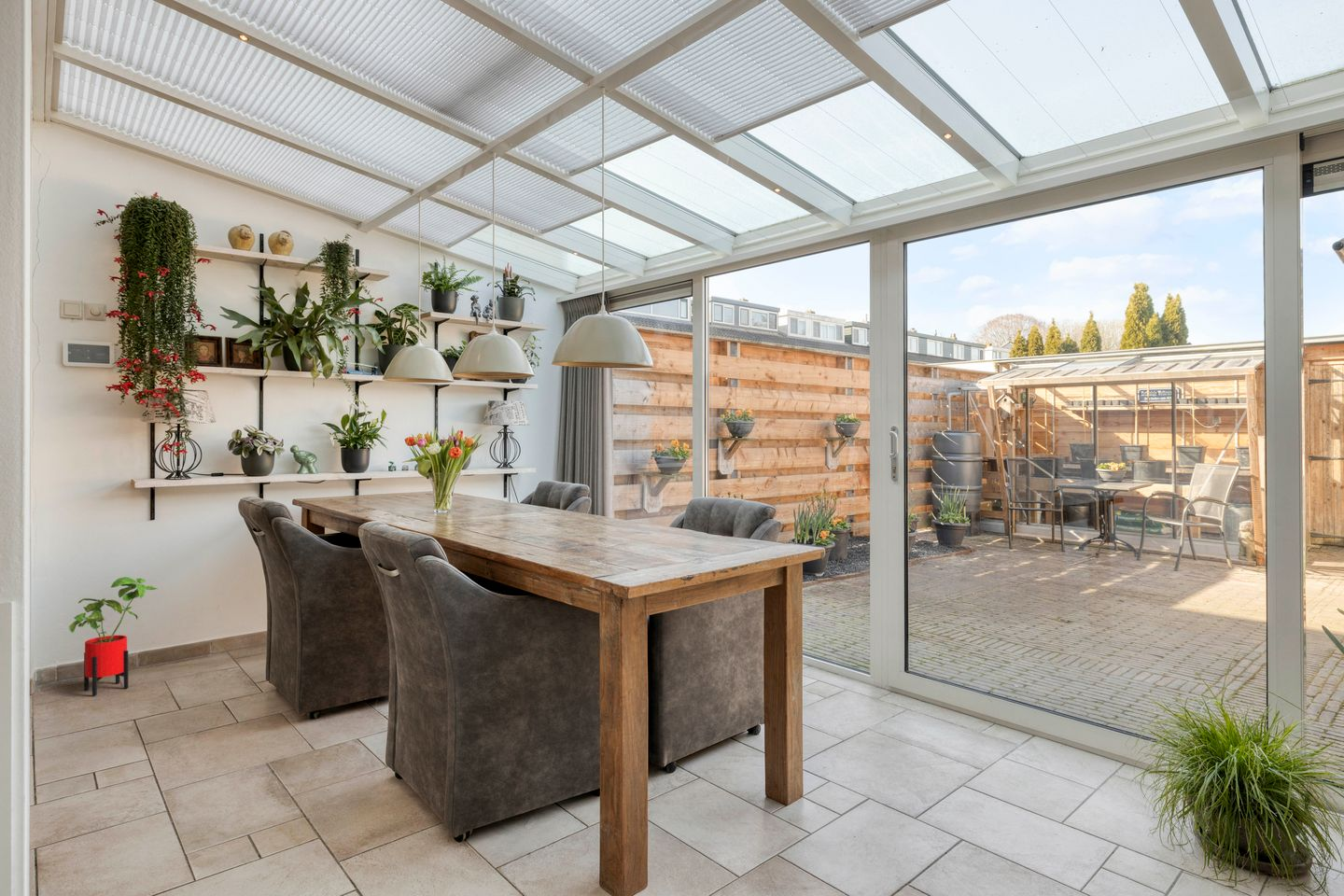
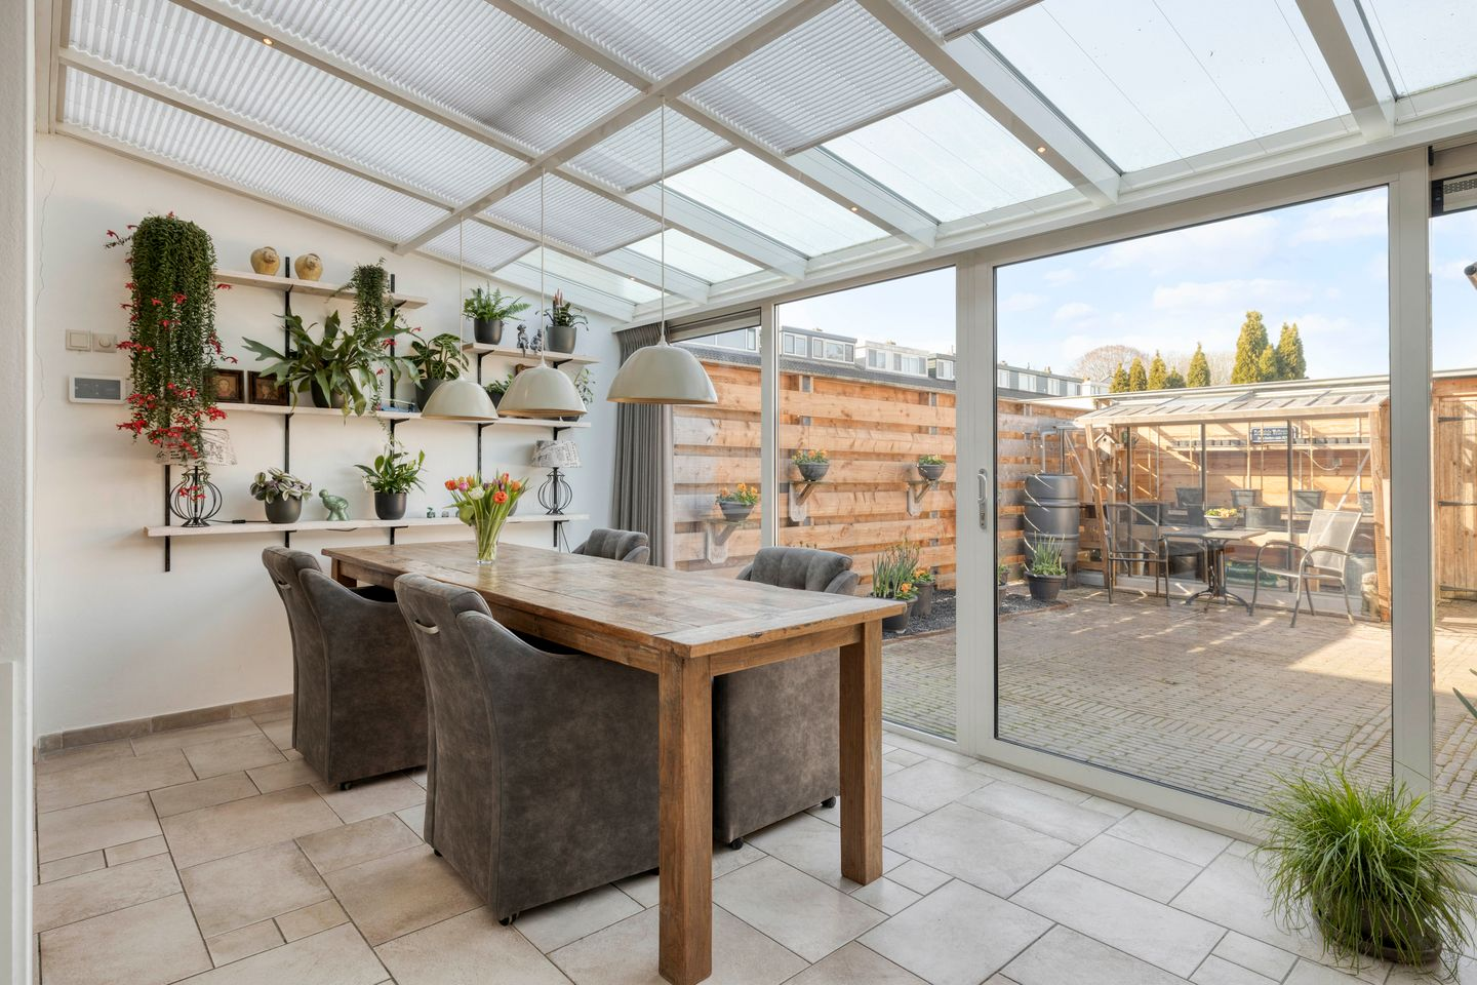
- house plant [68,576,159,697]
